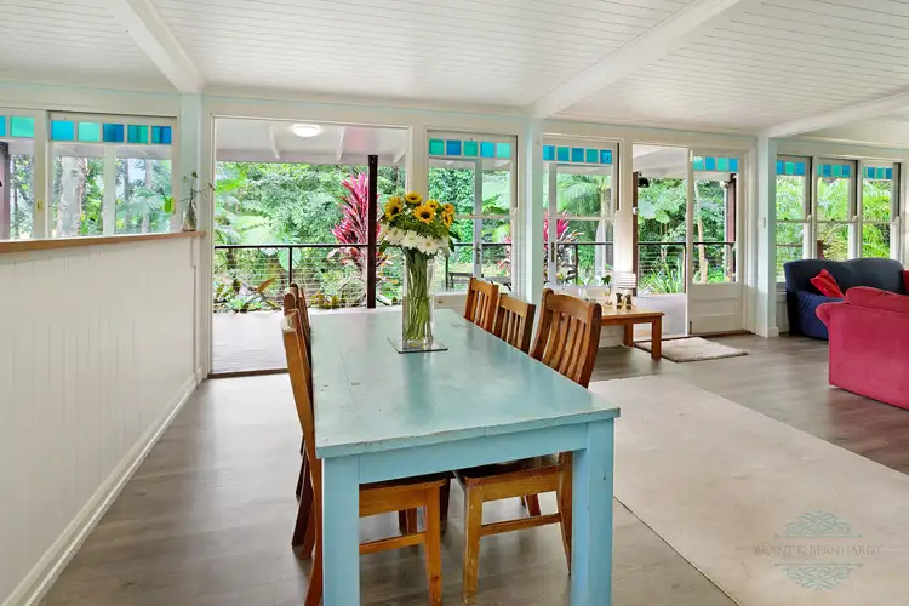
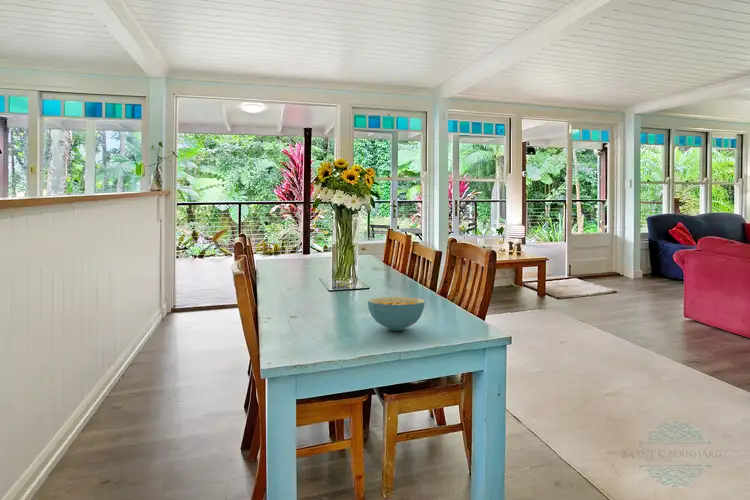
+ cereal bowl [367,296,426,331]
